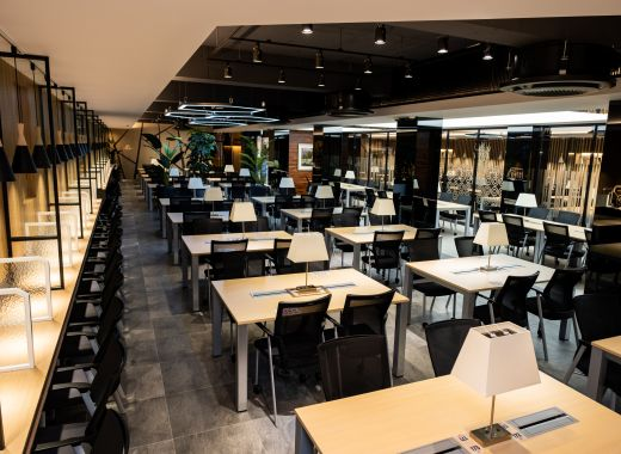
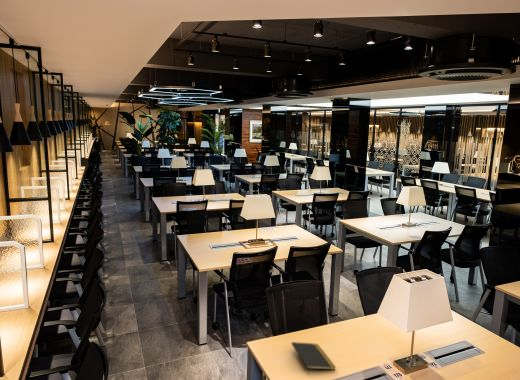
+ notepad [291,341,337,376]
